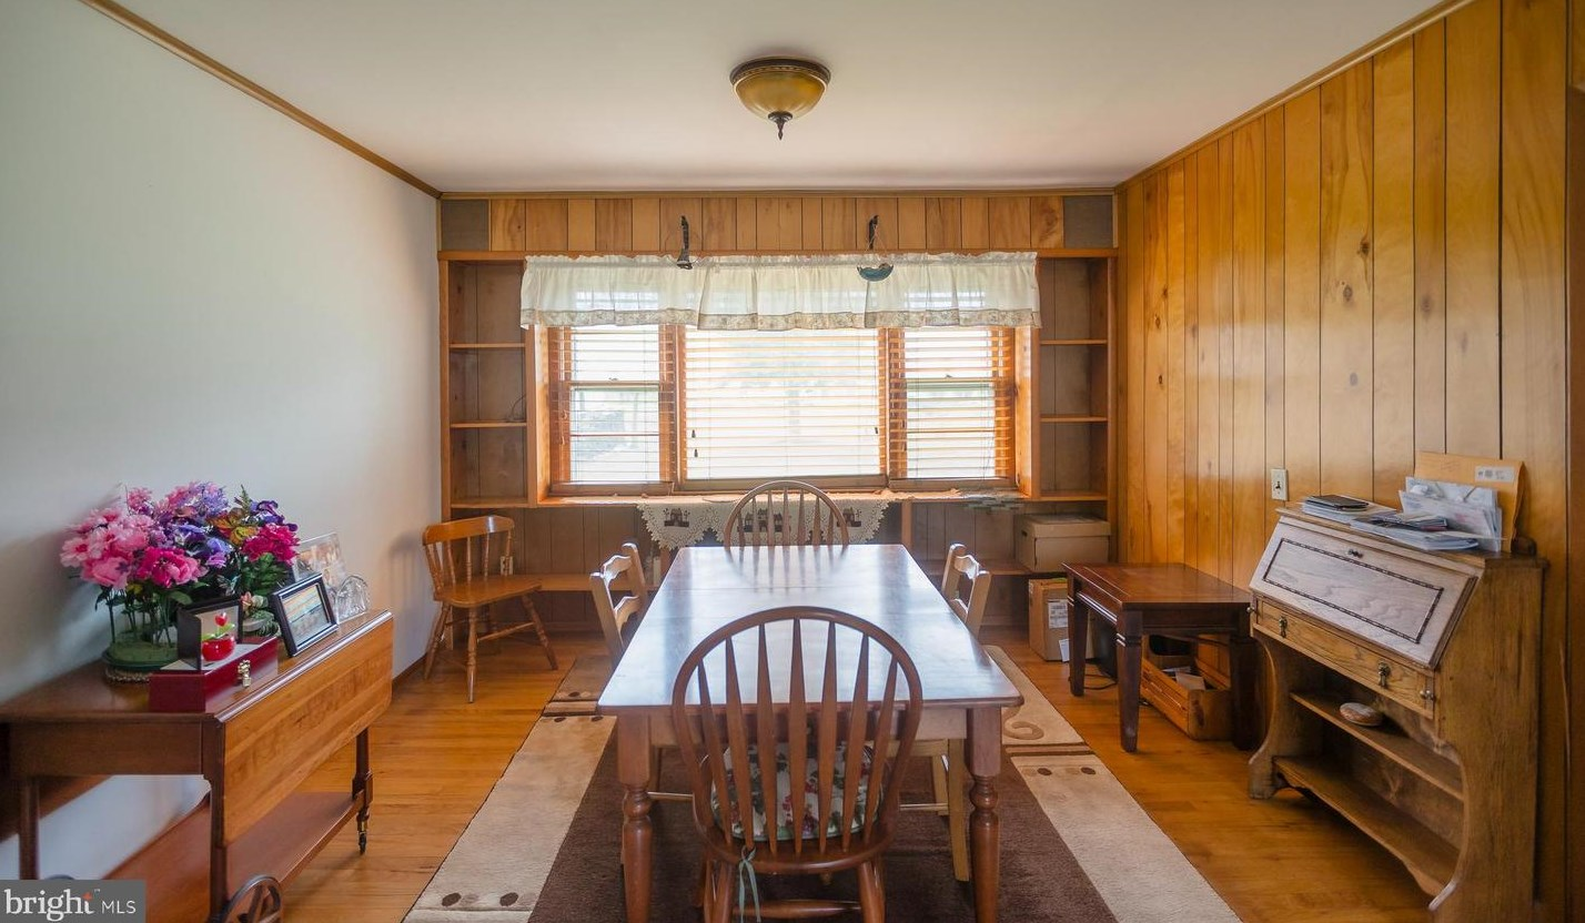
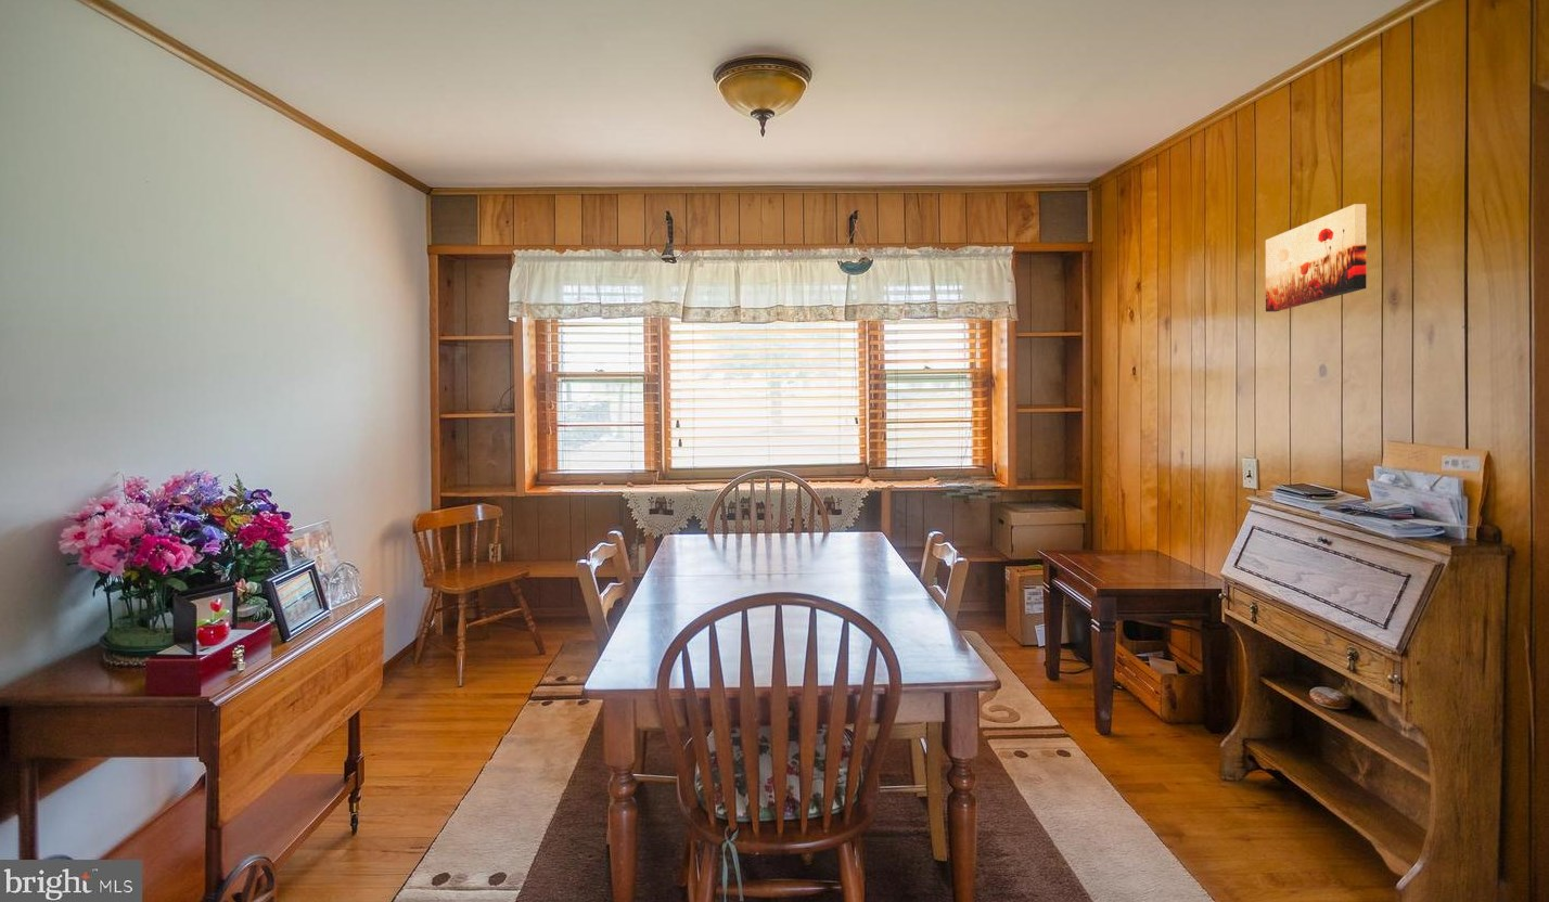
+ wall art [1265,203,1367,313]
